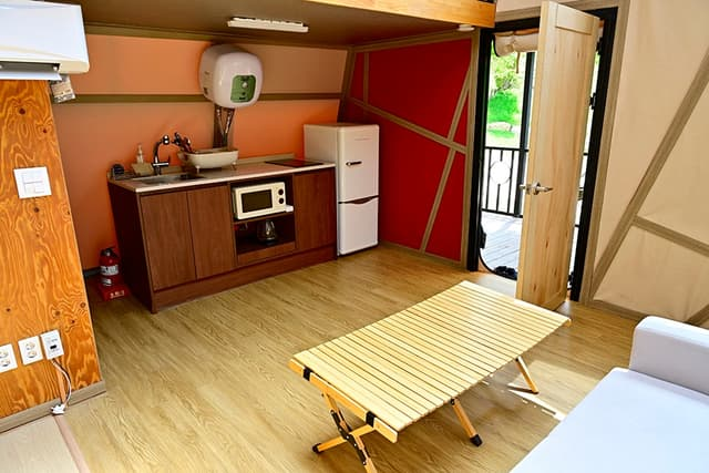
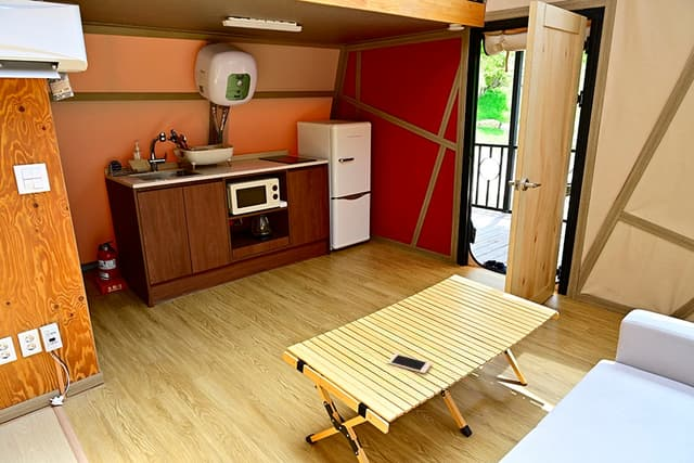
+ cell phone [387,352,433,375]
